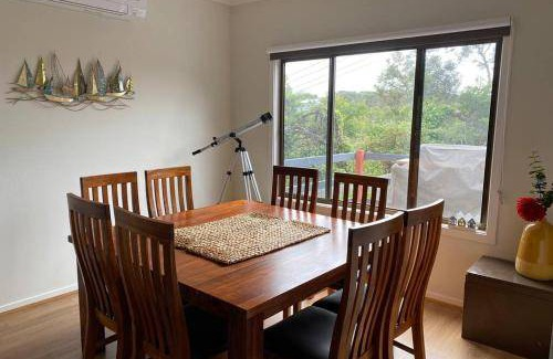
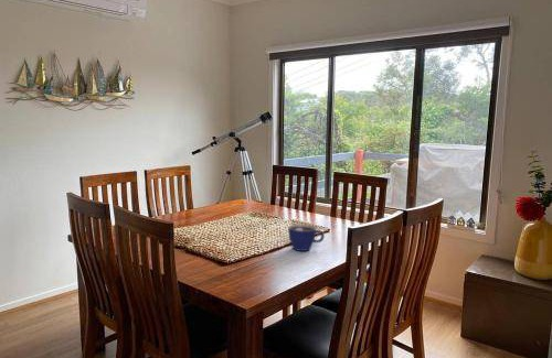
+ cup [287,224,326,252]
